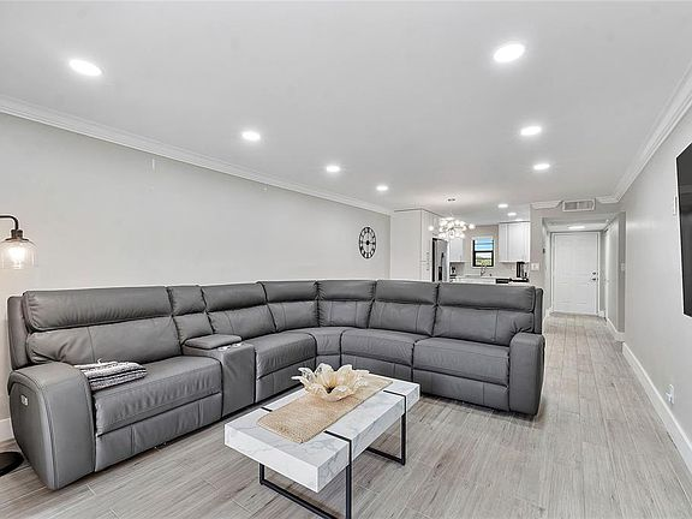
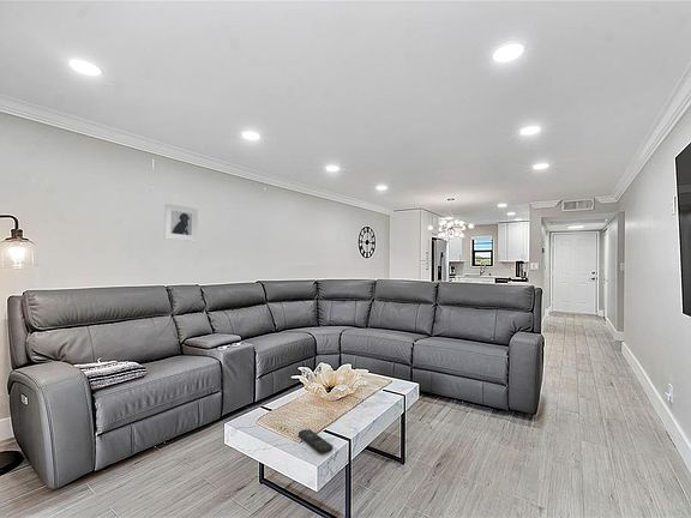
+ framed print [163,203,199,242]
+ remote control [298,428,334,454]
